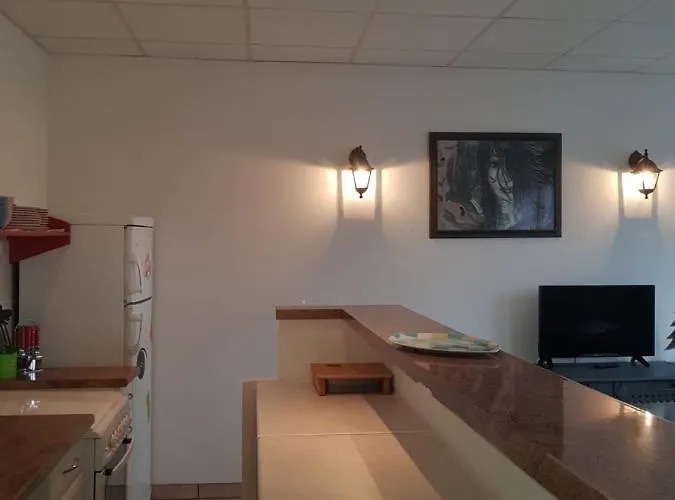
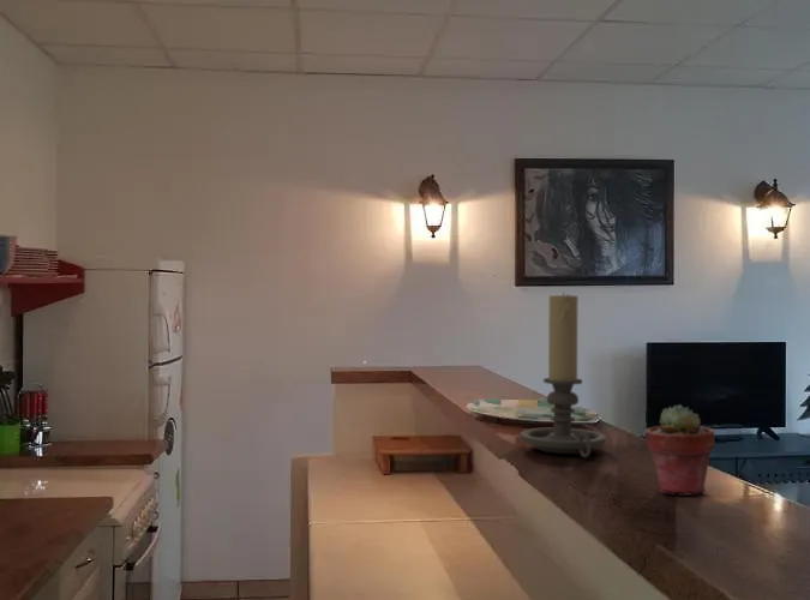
+ potted succulent [644,403,715,496]
+ candle holder [518,290,607,458]
